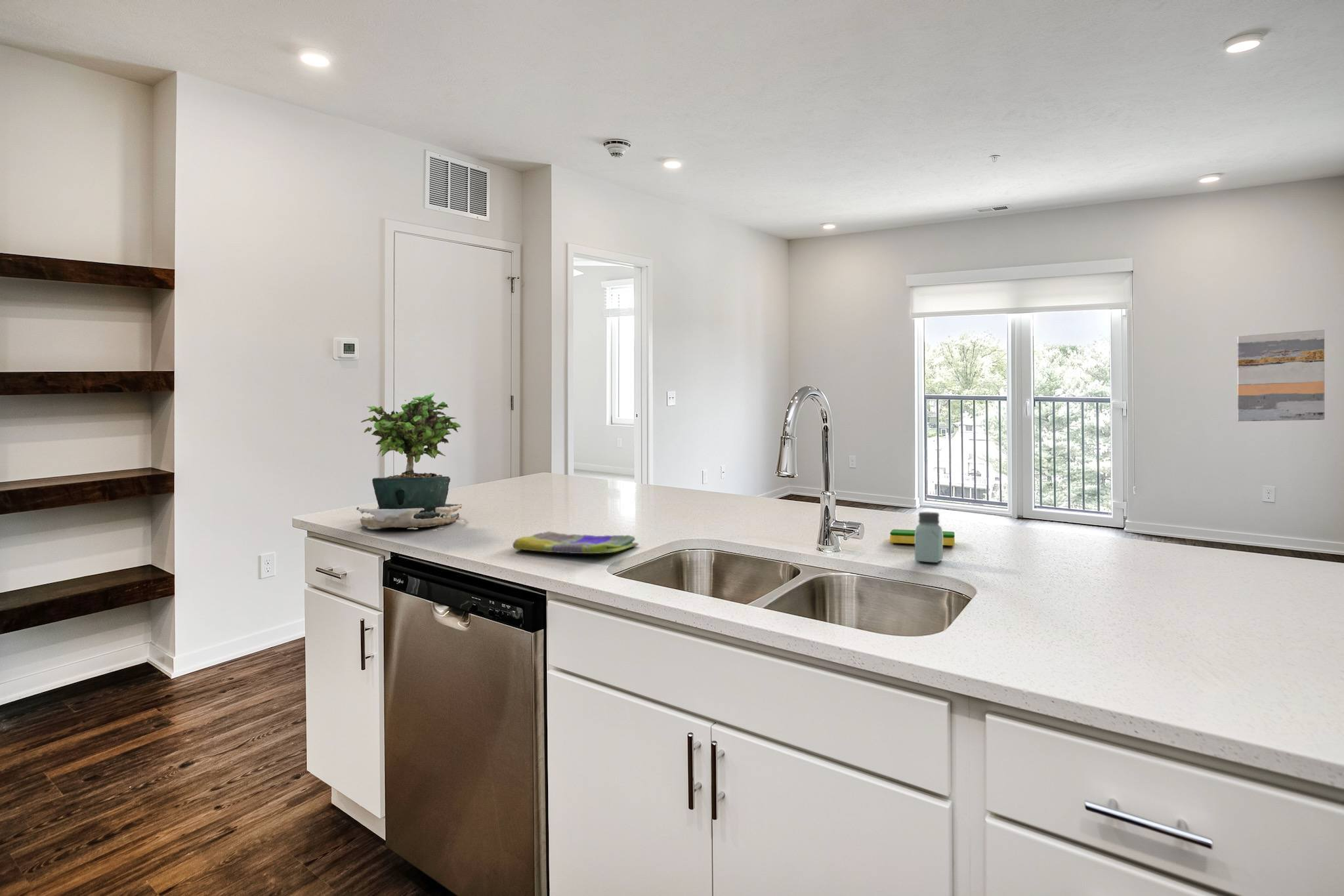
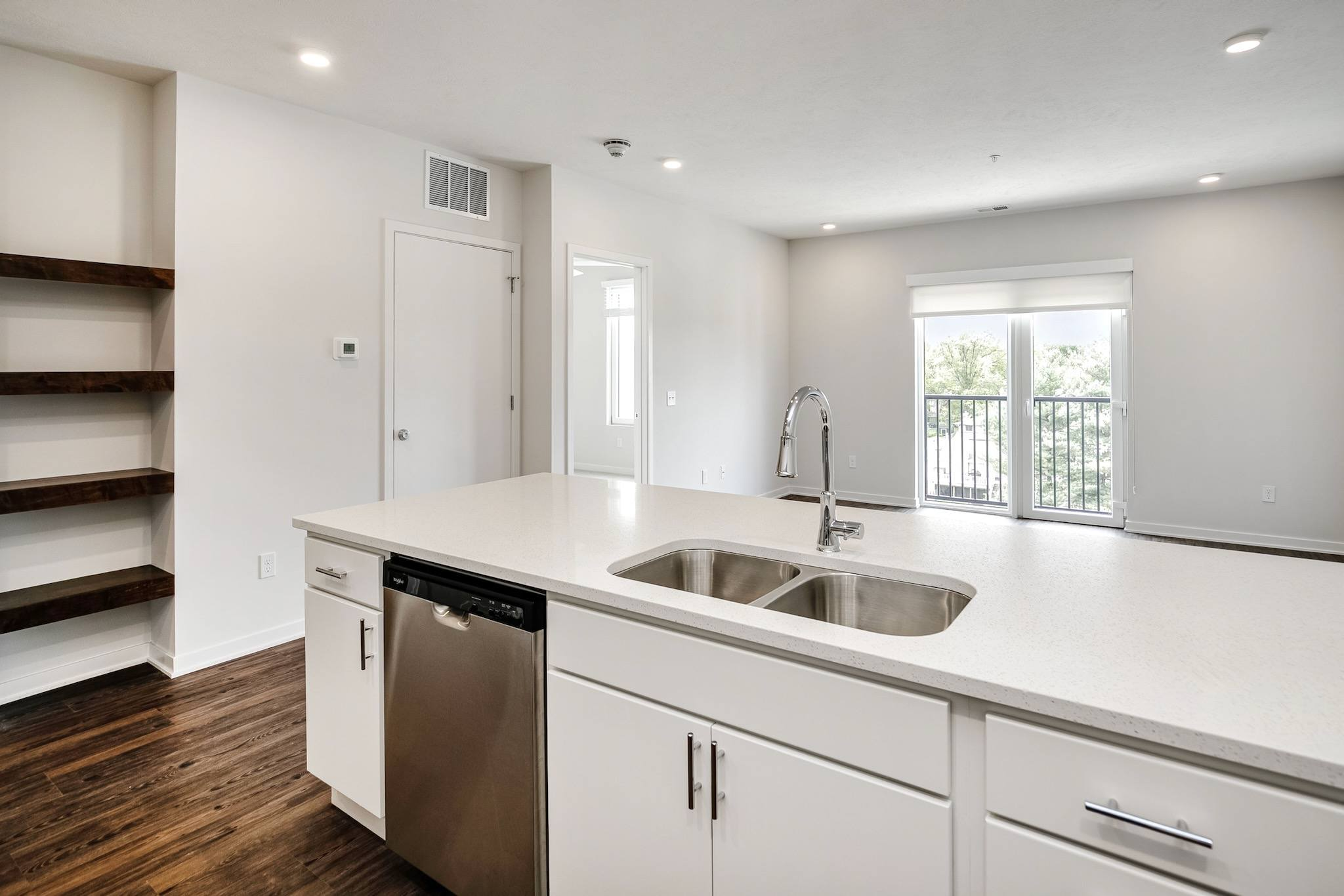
- dish towel [512,531,639,554]
- saltshaker [914,511,944,563]
- wall art [1237,329,1325,422]
- potted plant [356,392,463,531]
- dish sponge [889,529,955,546]
